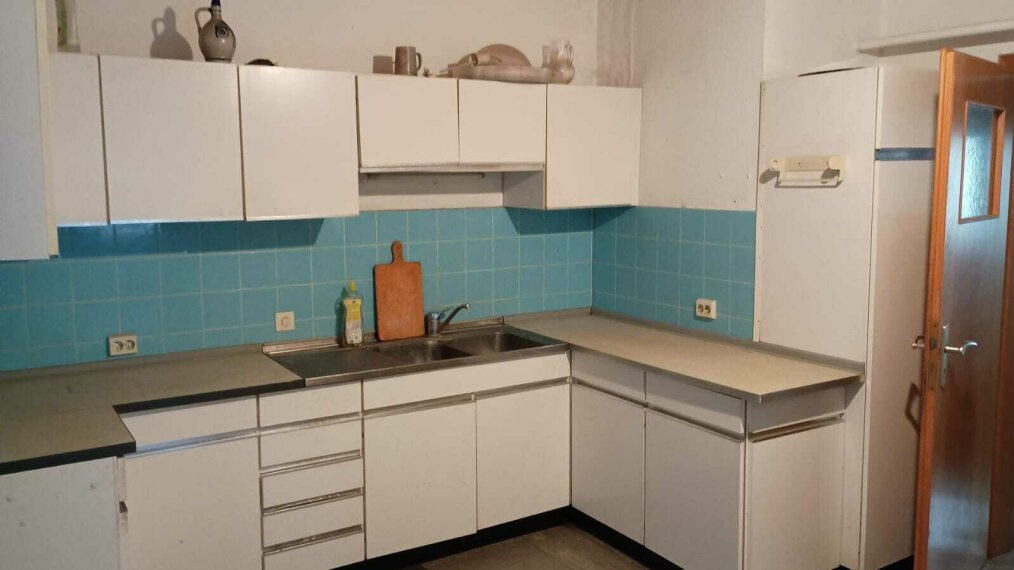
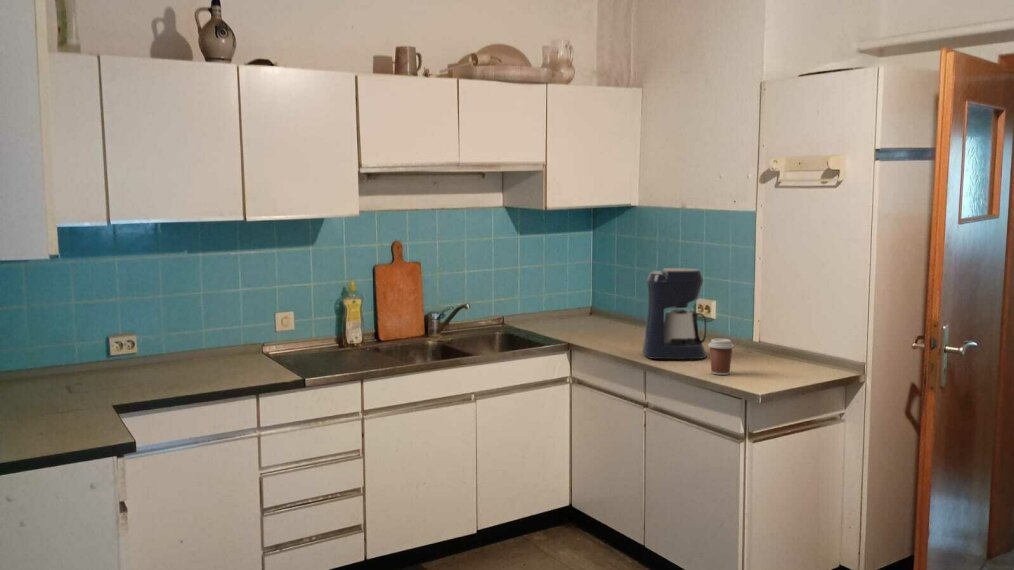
+ coffee cup [707,338,735,376]
+ coffee maker [641,267,708,360]
